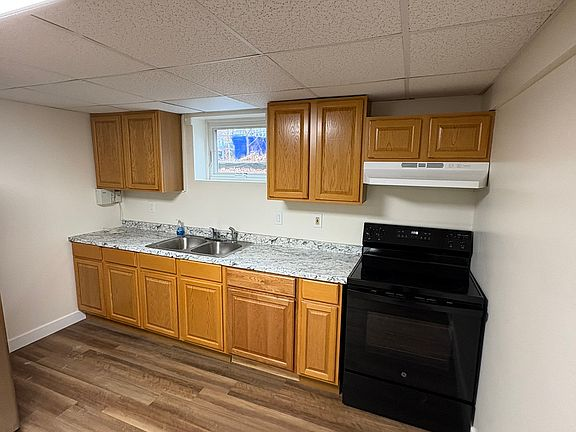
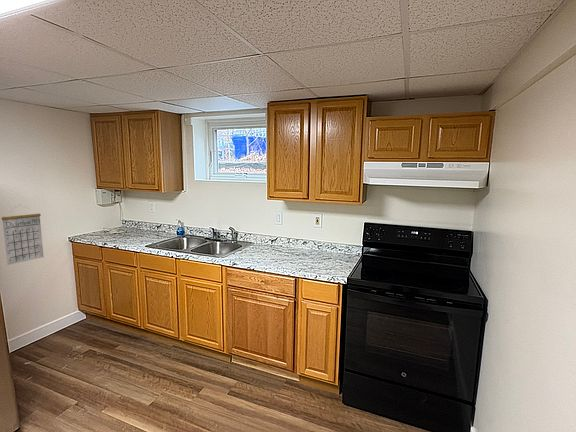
+ calendar [1,203,45,266]
